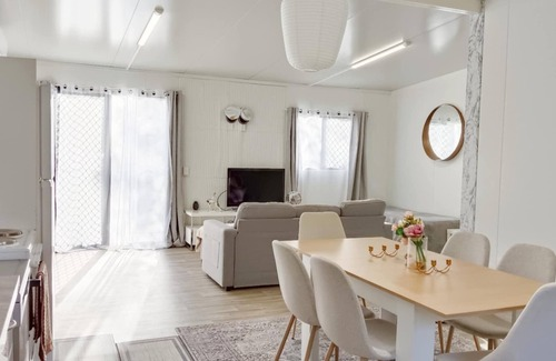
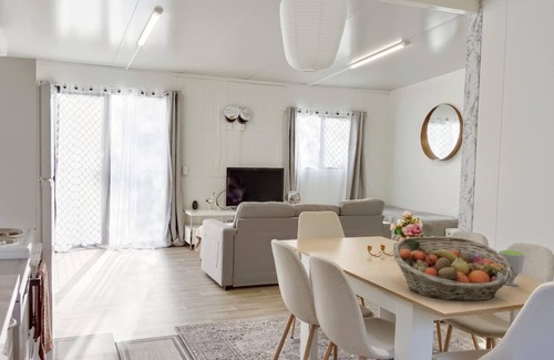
+ fruit basket [392,235,514,302]
+ cup [497,249,526,287]
